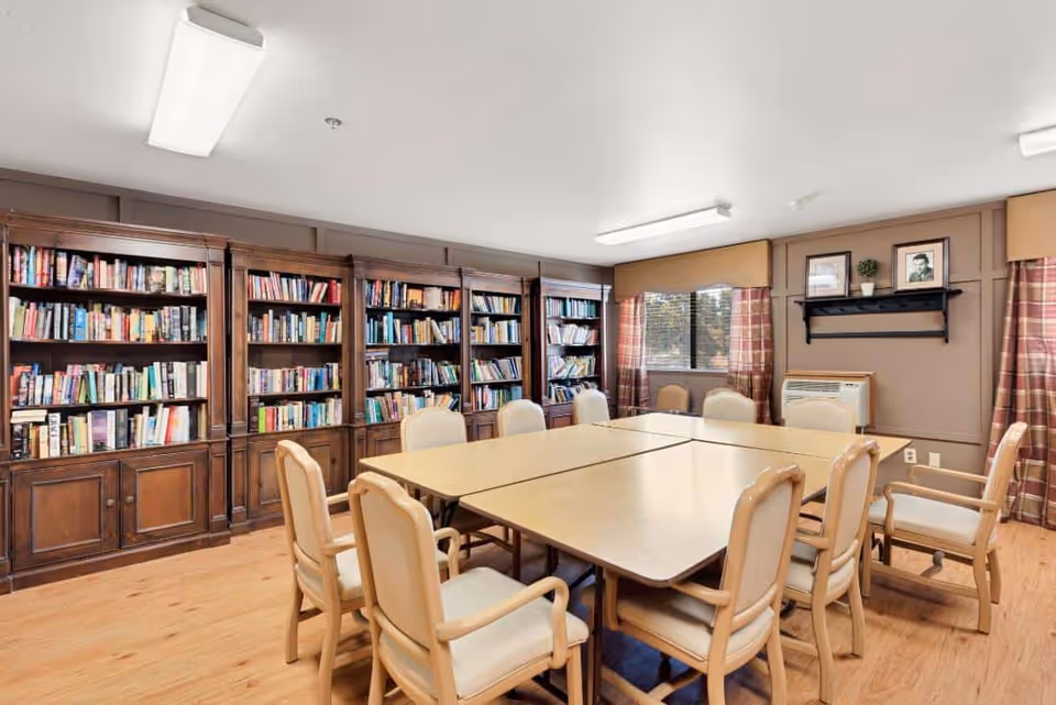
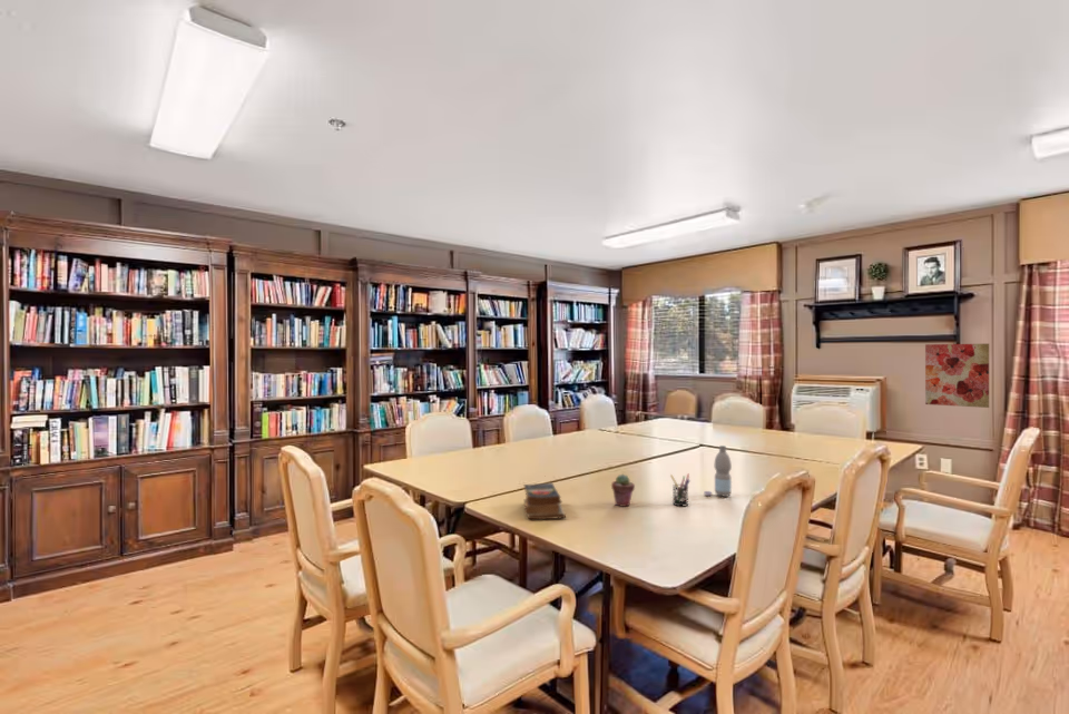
+ potted succulent [610,473,636,508]
+ pen holder [669,472,692,507]
+ water bottle [703,444,733,498]
+ book [522,481,567,520]
+ wall art [924,343,990,409]
